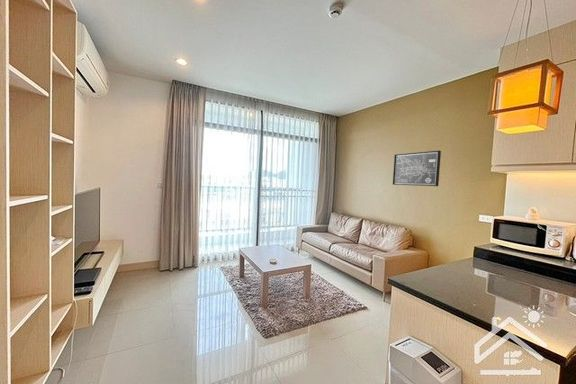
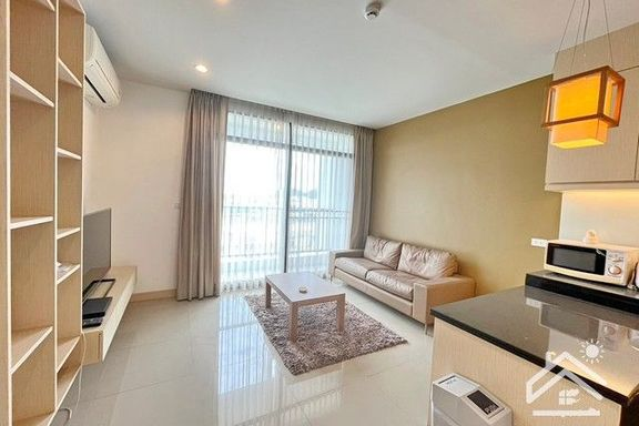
- wall art [392,150,442,187]
